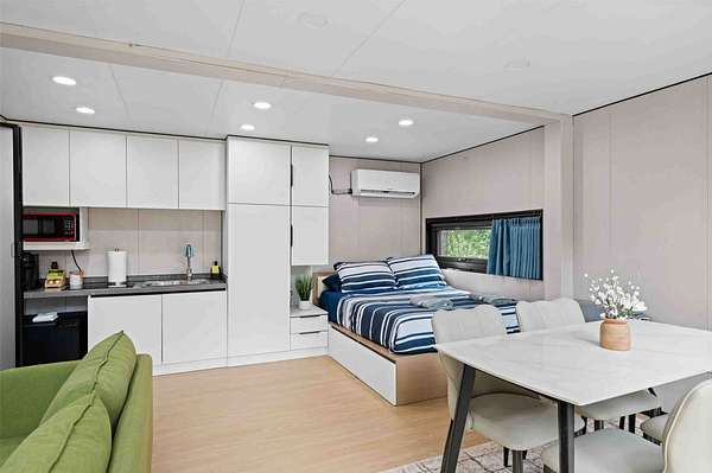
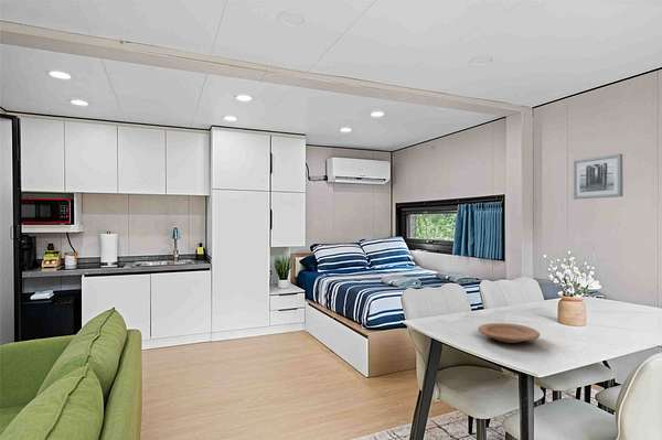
+ wall art [572,153,623,200]
+ plate [477,322,541,344]
